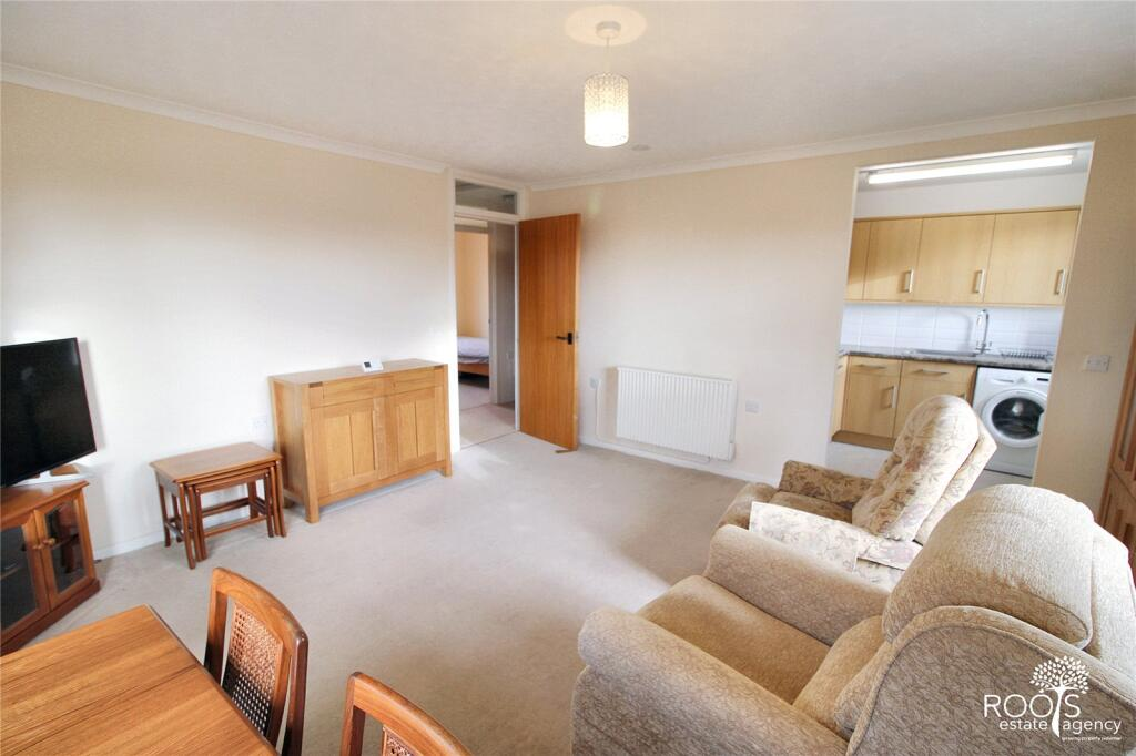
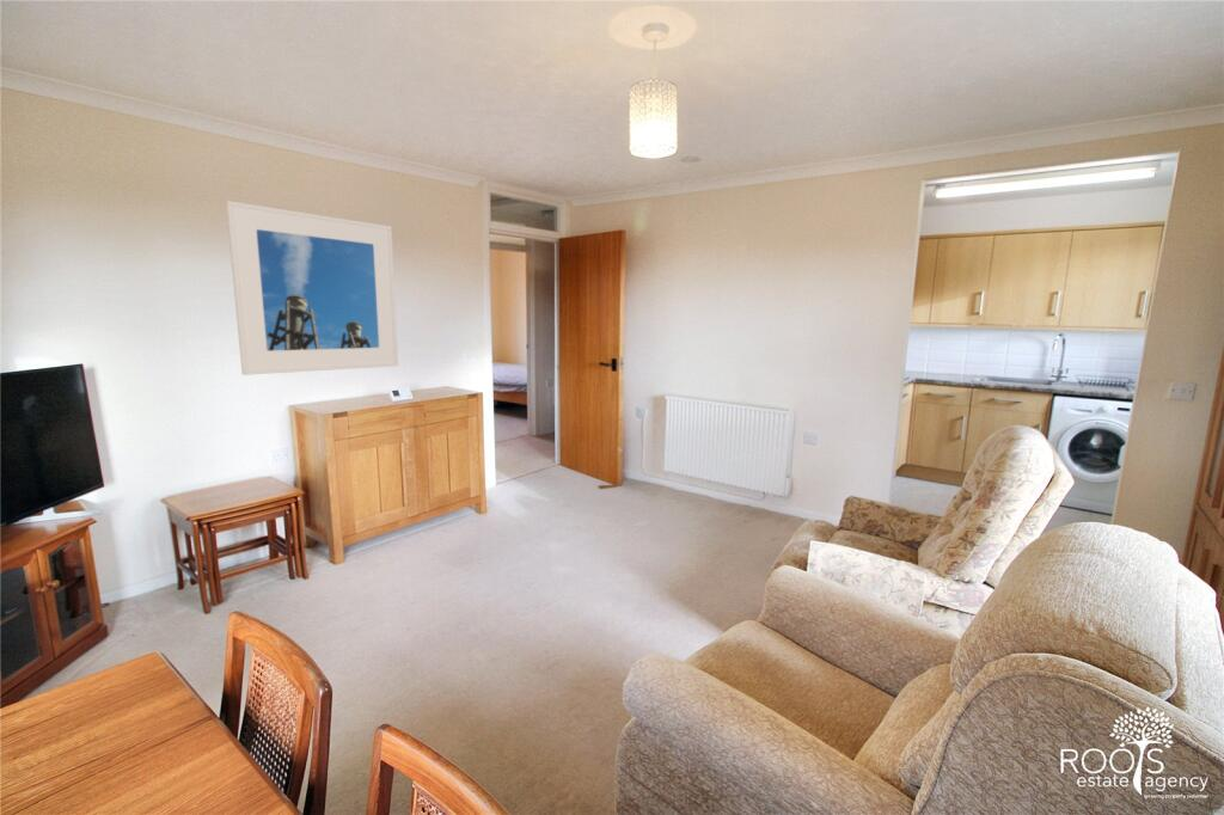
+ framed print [225,200,399,376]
